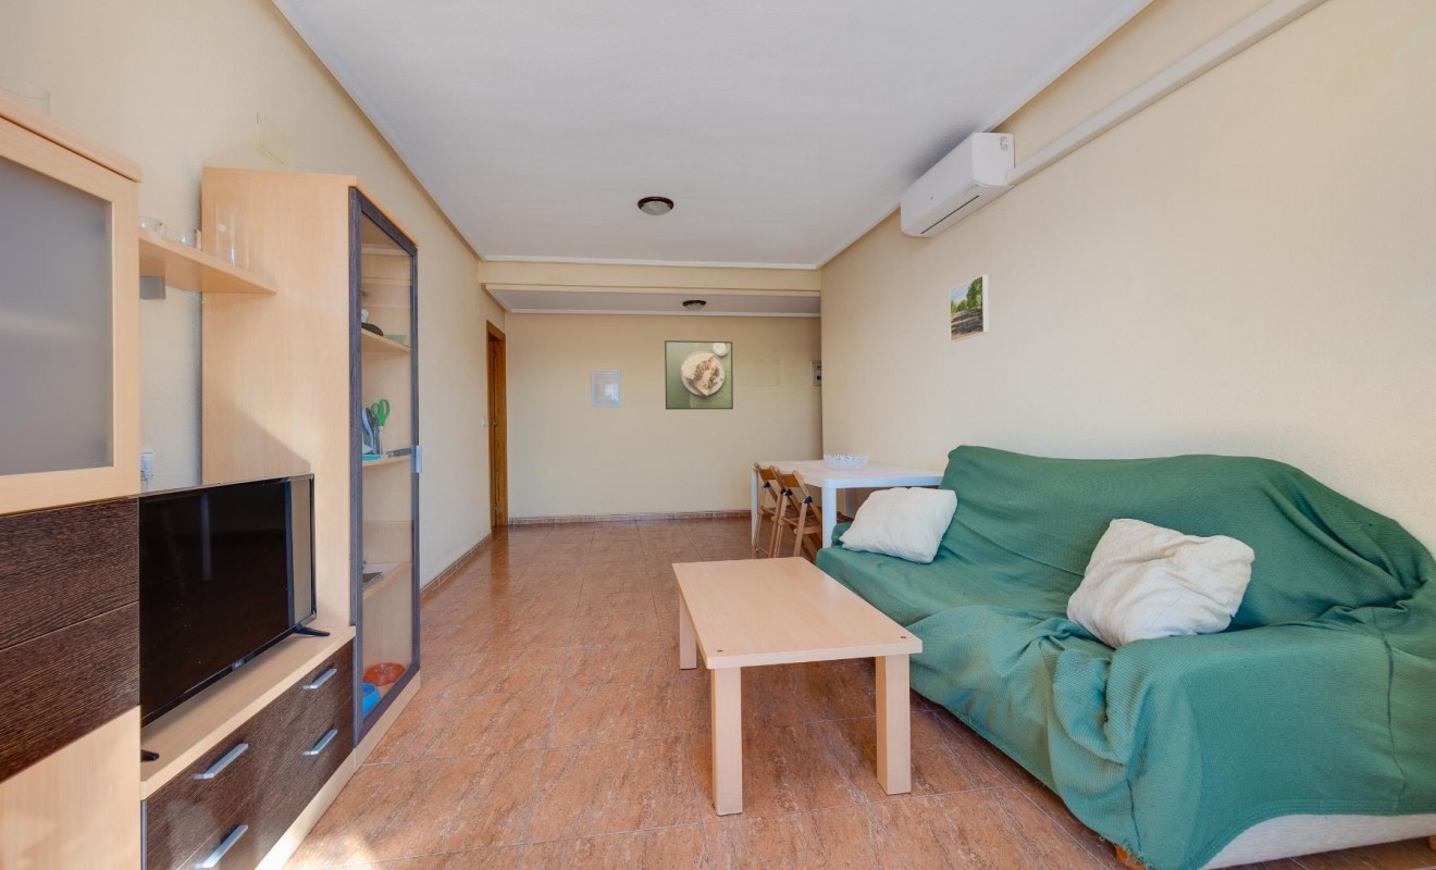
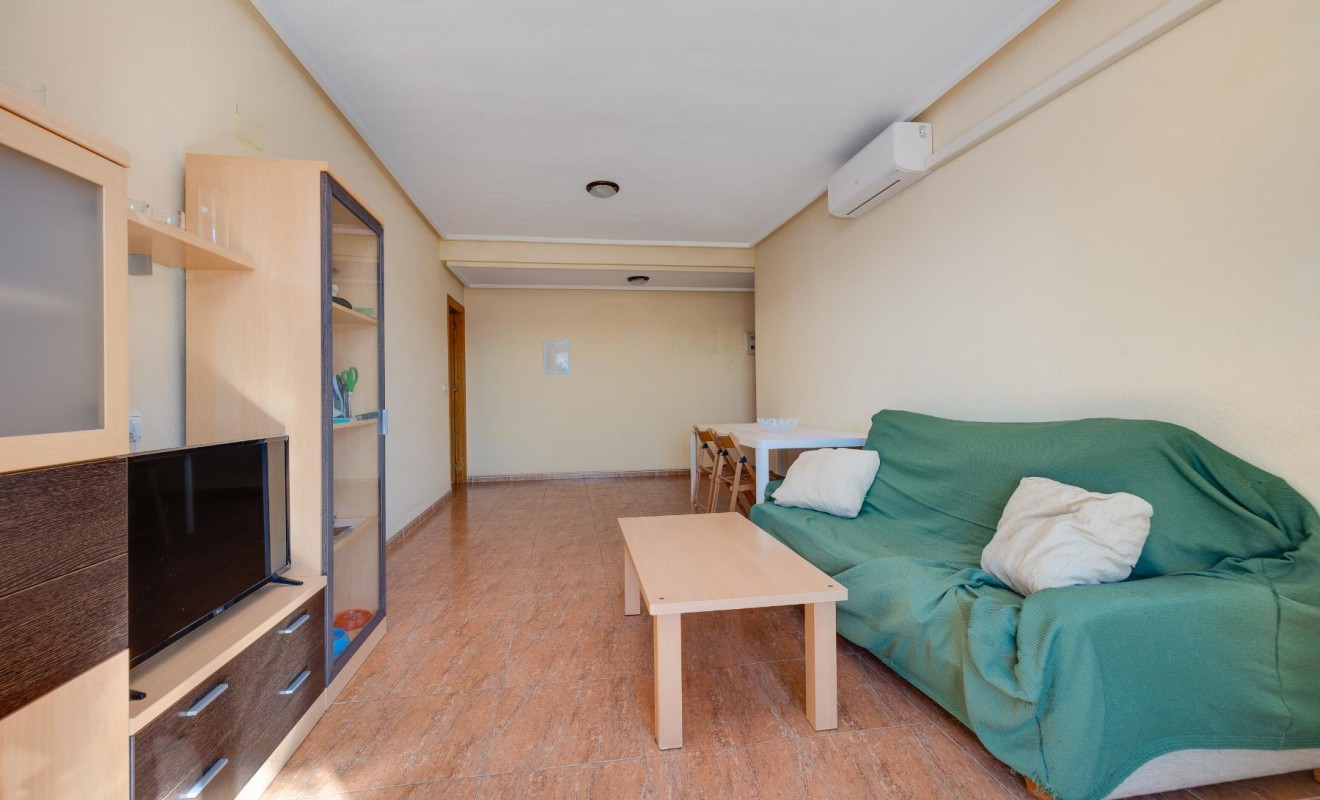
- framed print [949,274,990,343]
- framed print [664,339,734,411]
